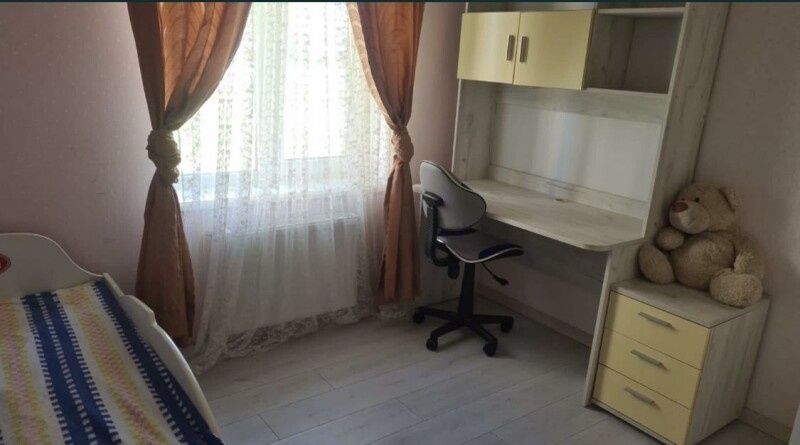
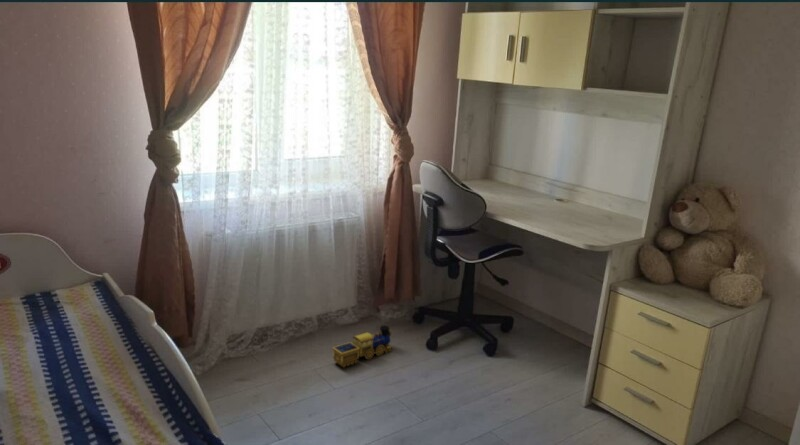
+ toy train [331,325,393,368]
